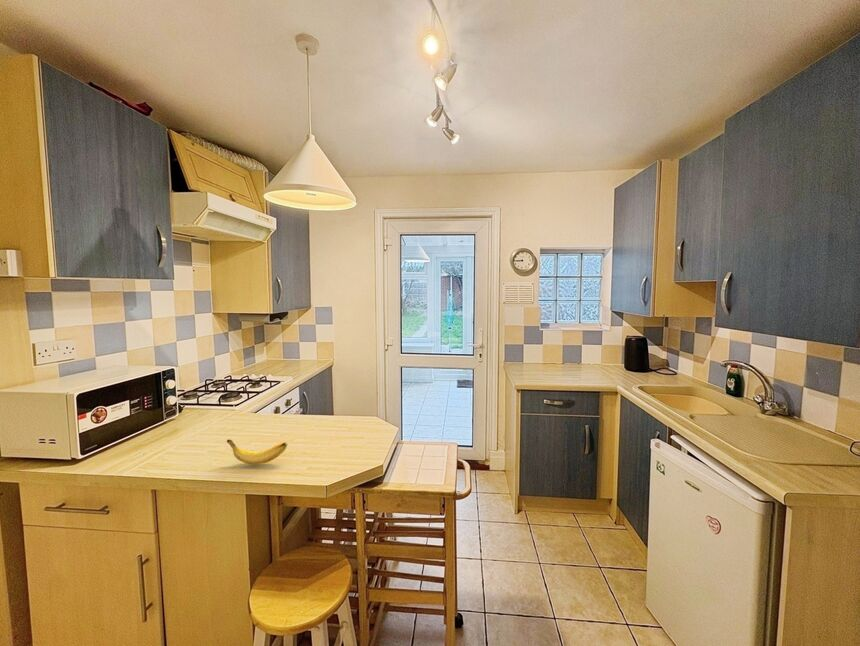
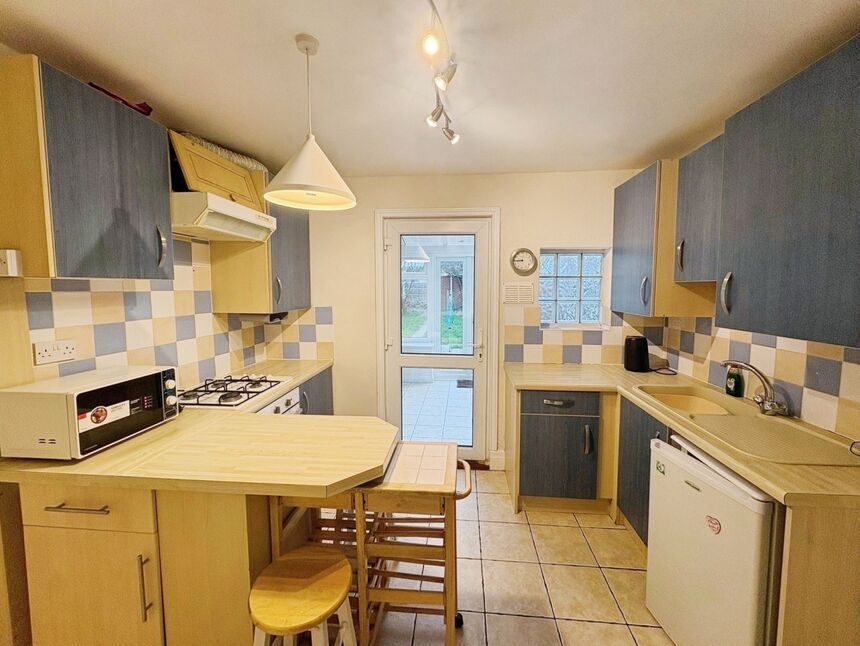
- banana [226,438,288,465]
